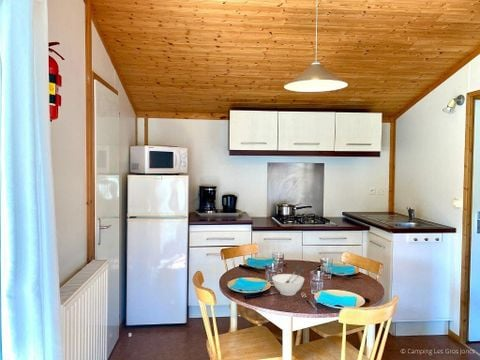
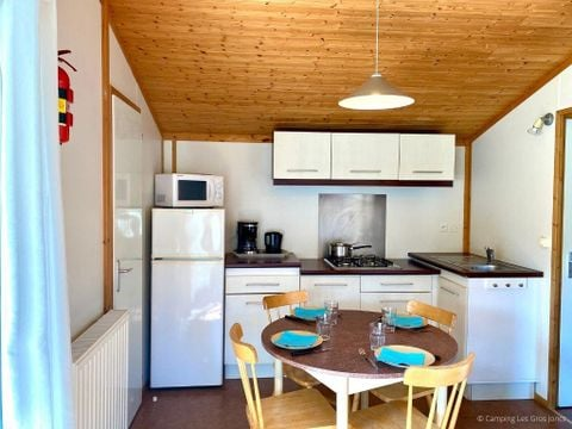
- bowl [271,265,305,297]
